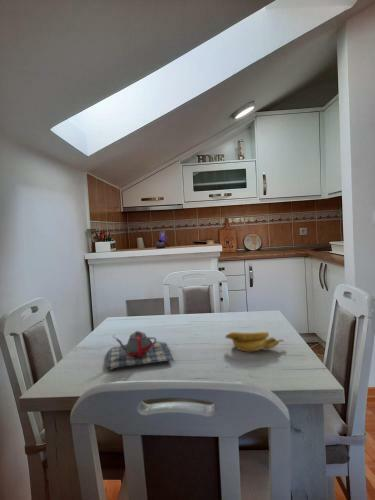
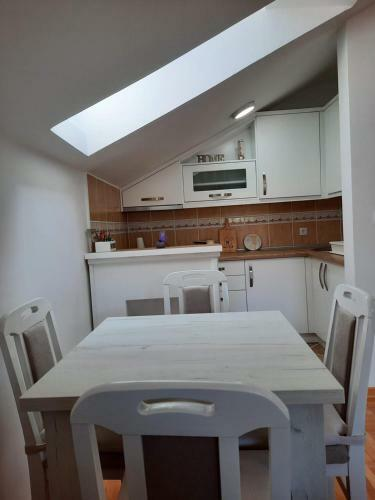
- teapot [106,330,175,371]
- banana [224,331,285,352]
